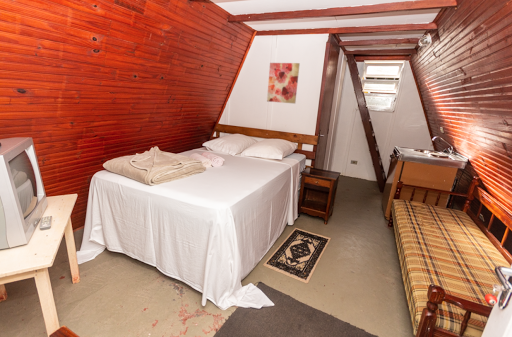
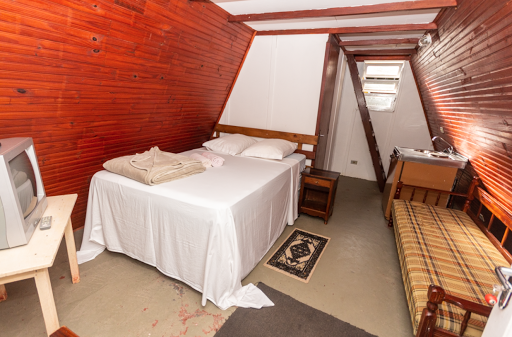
- wall art [266,62,301,105]
